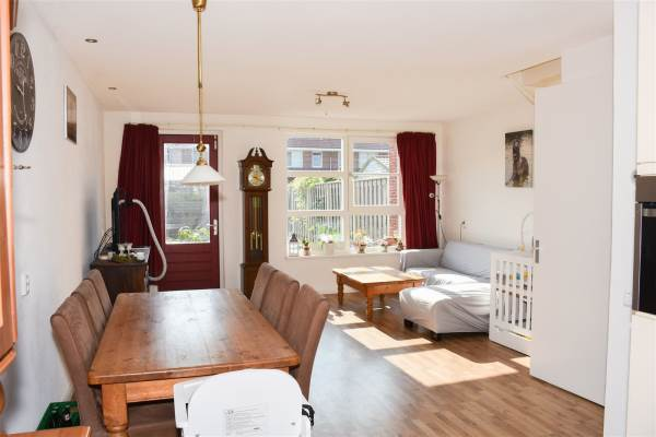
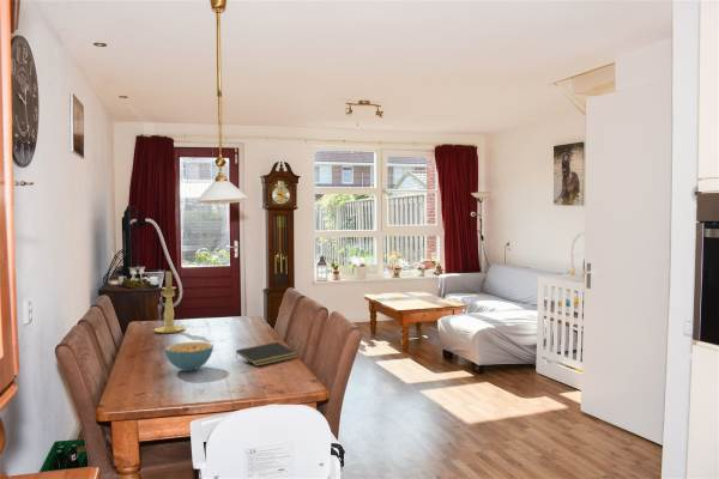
+ candle holder [153,269,186,334]
+ notepad [235,341,298,368]
+ cereal bowl [164,341,215,372]
